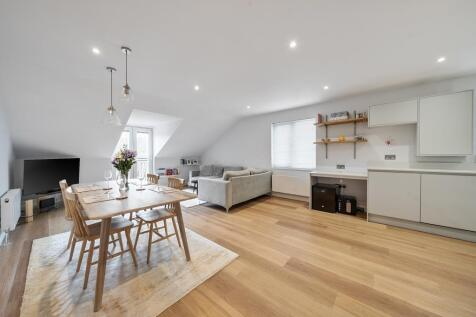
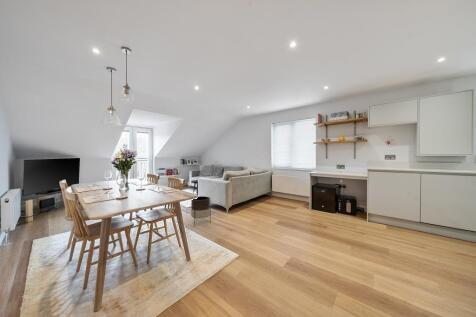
+ planter [190,195,212,227]
